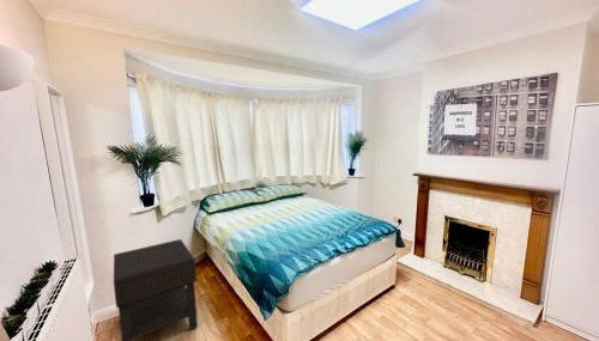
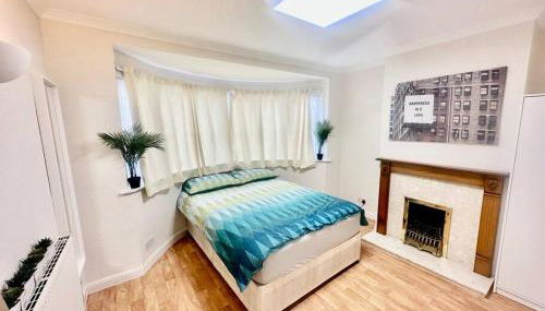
- nightstand [113,238,199,341]
